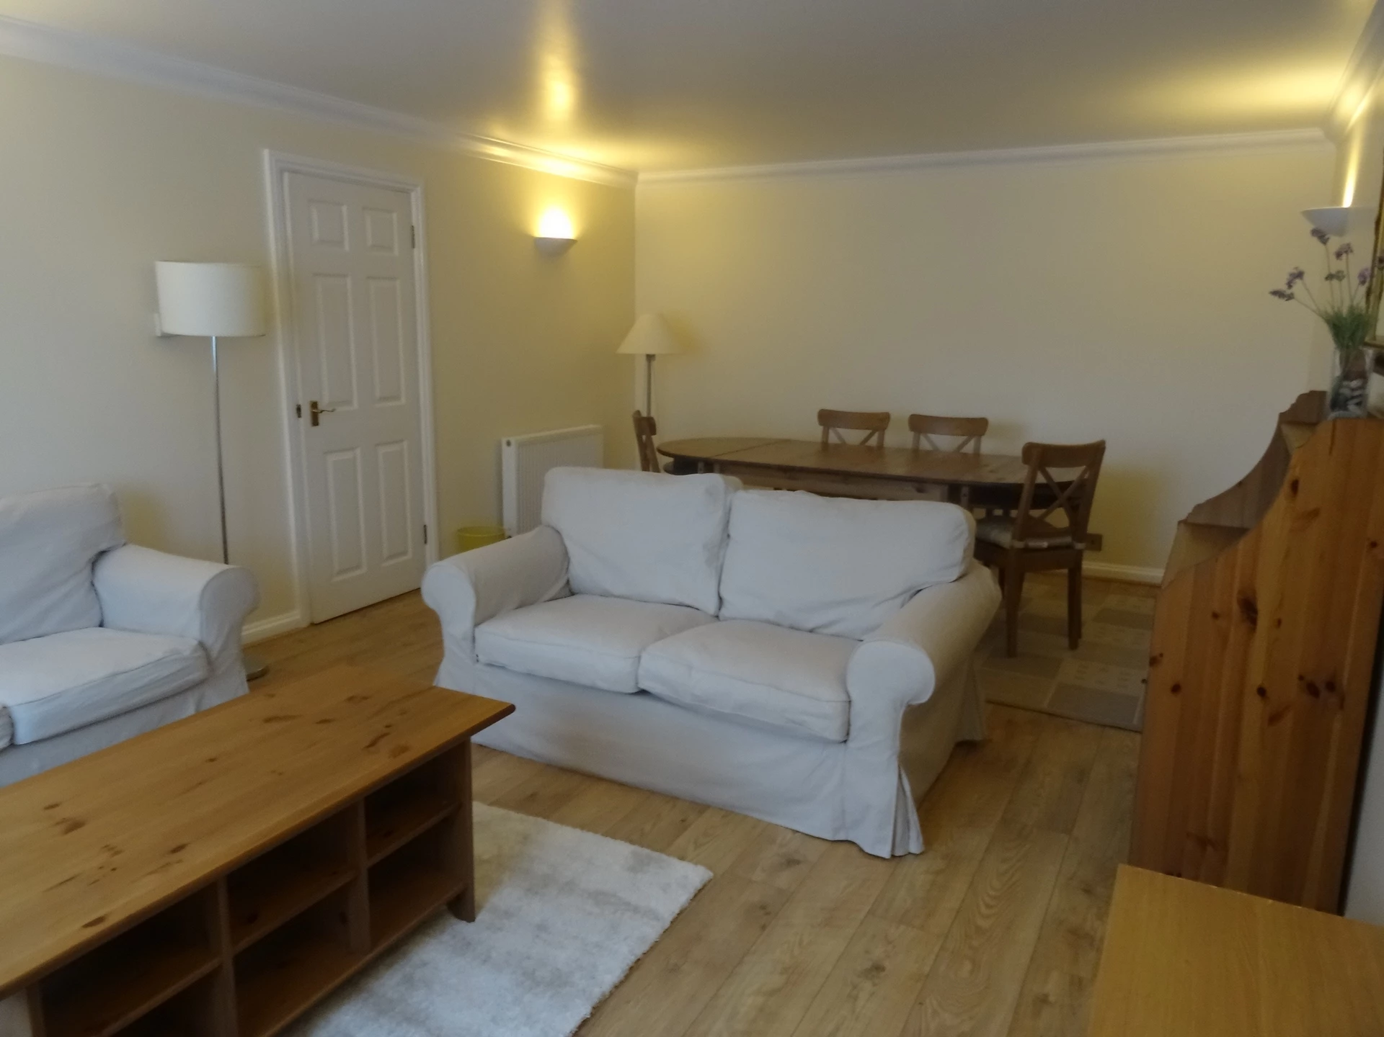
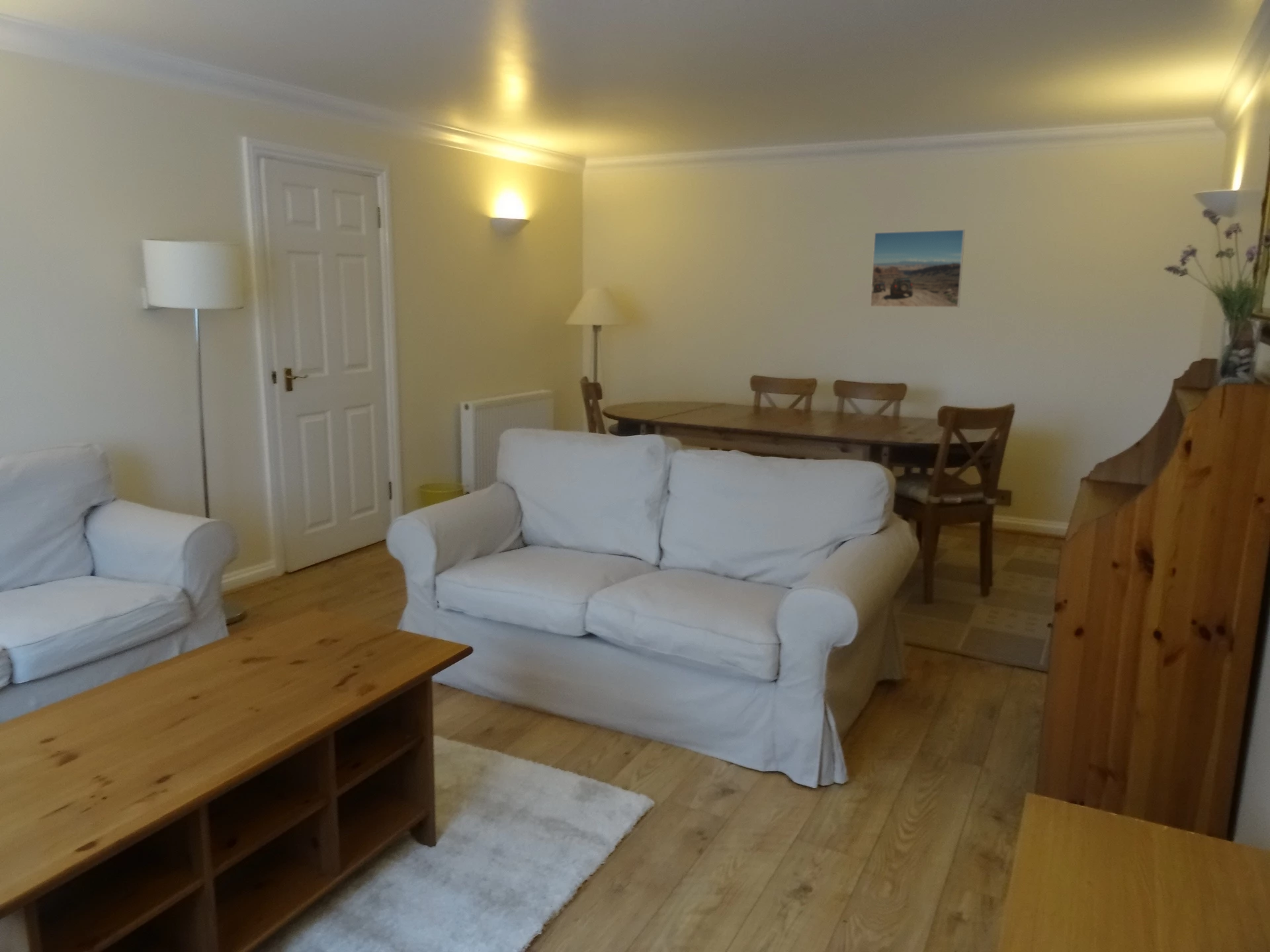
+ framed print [869,229,966,308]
